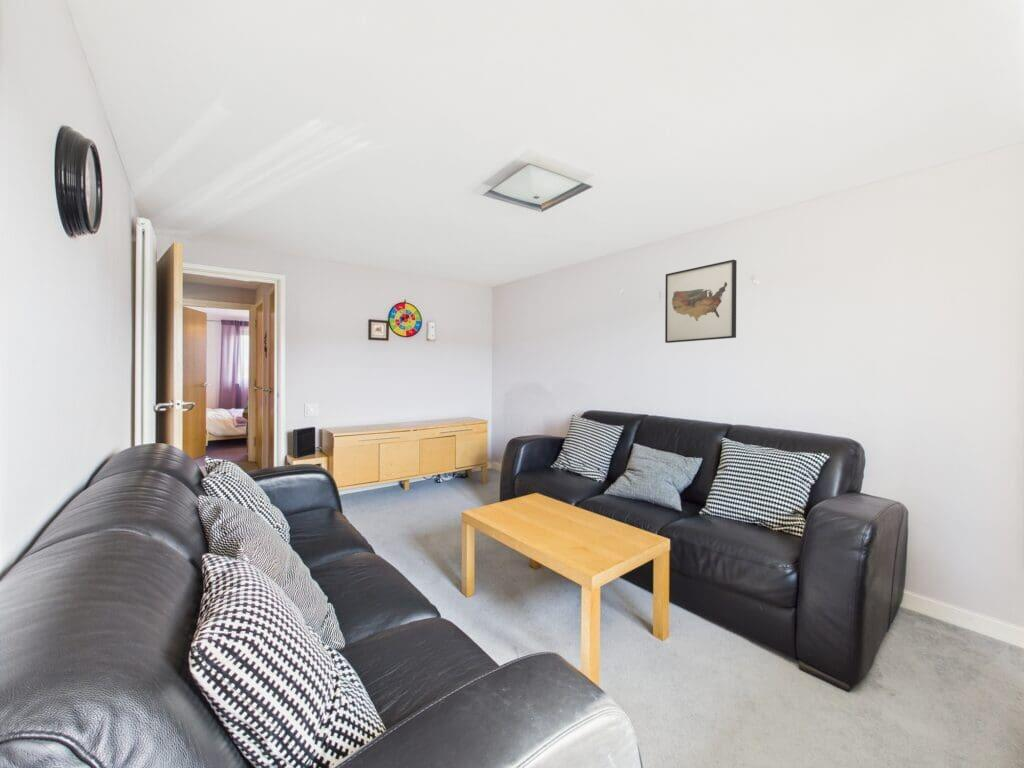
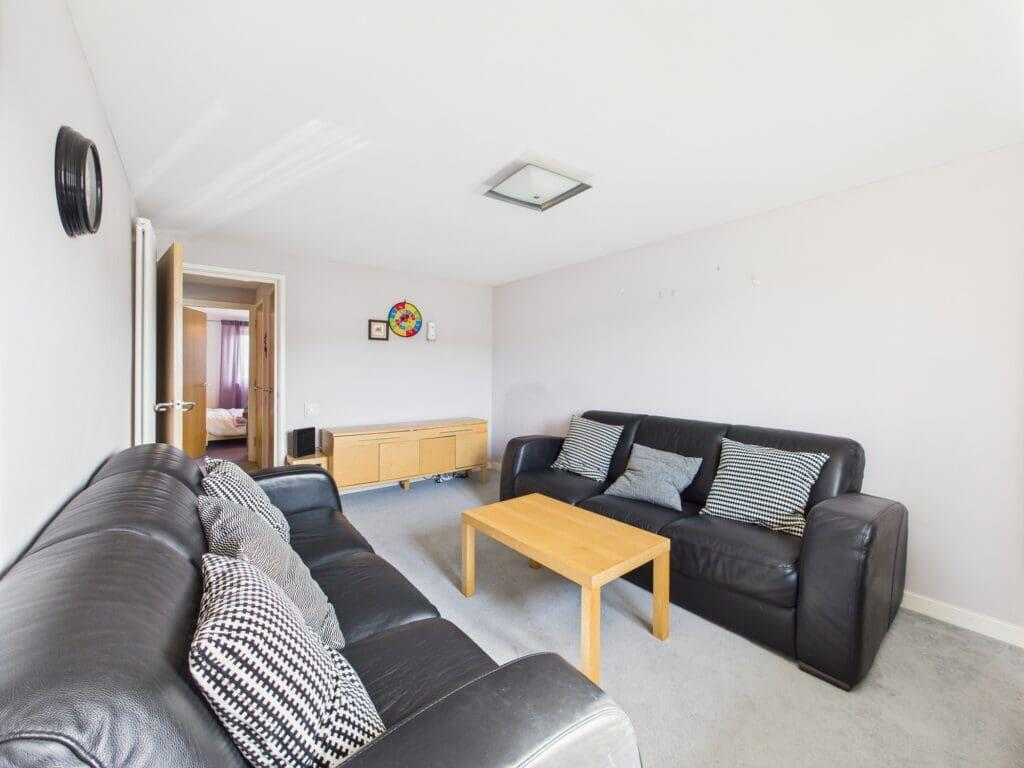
- wall art [664,259,738,344]
